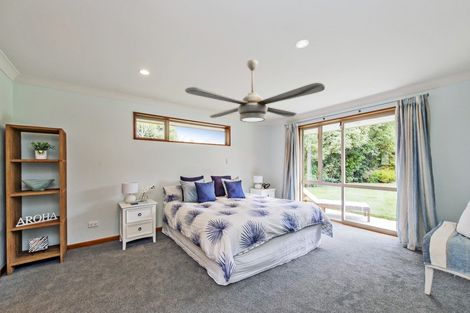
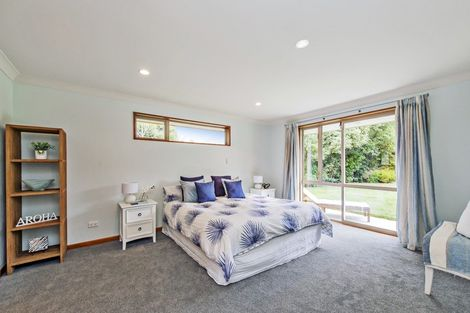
- ceiling fan [184,59,326,123]
